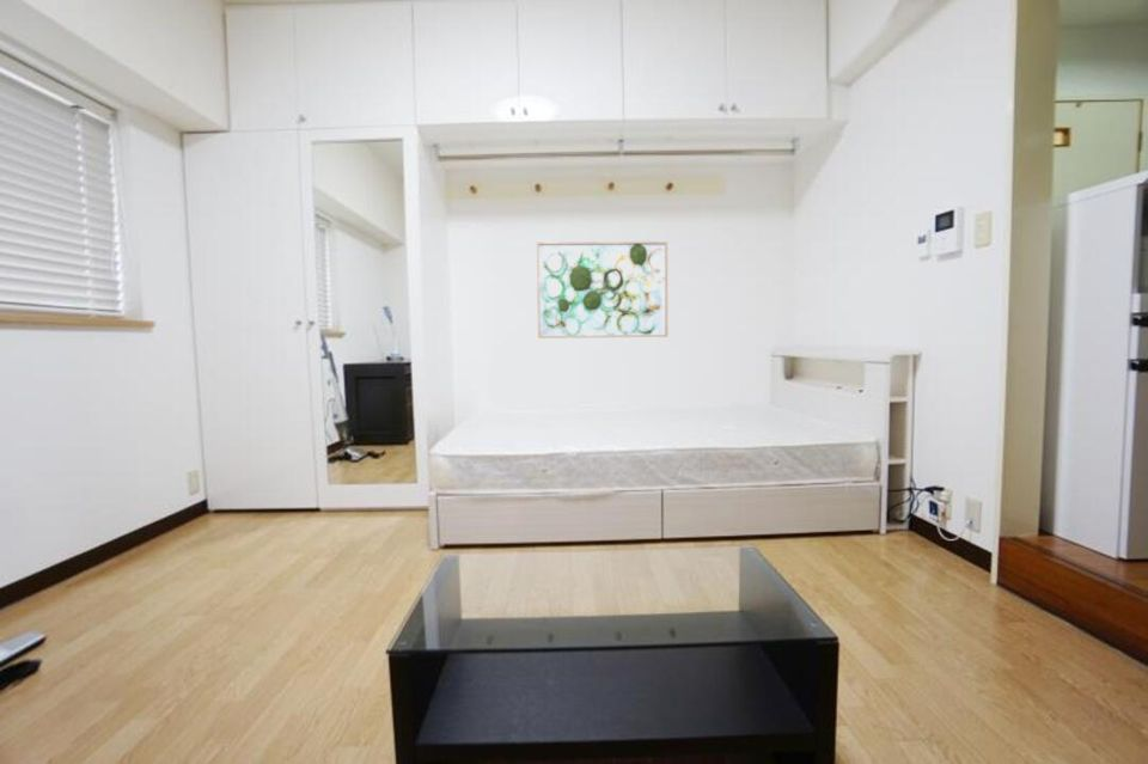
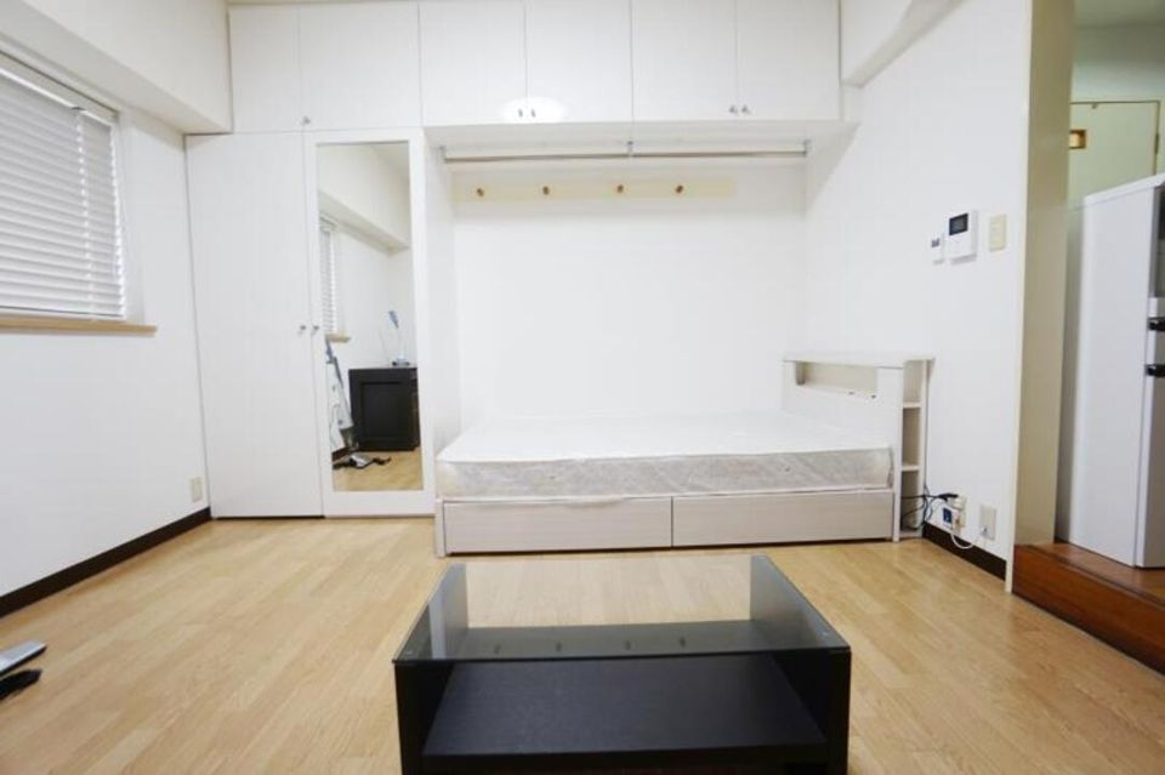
- wall art [536,240,668,340]
